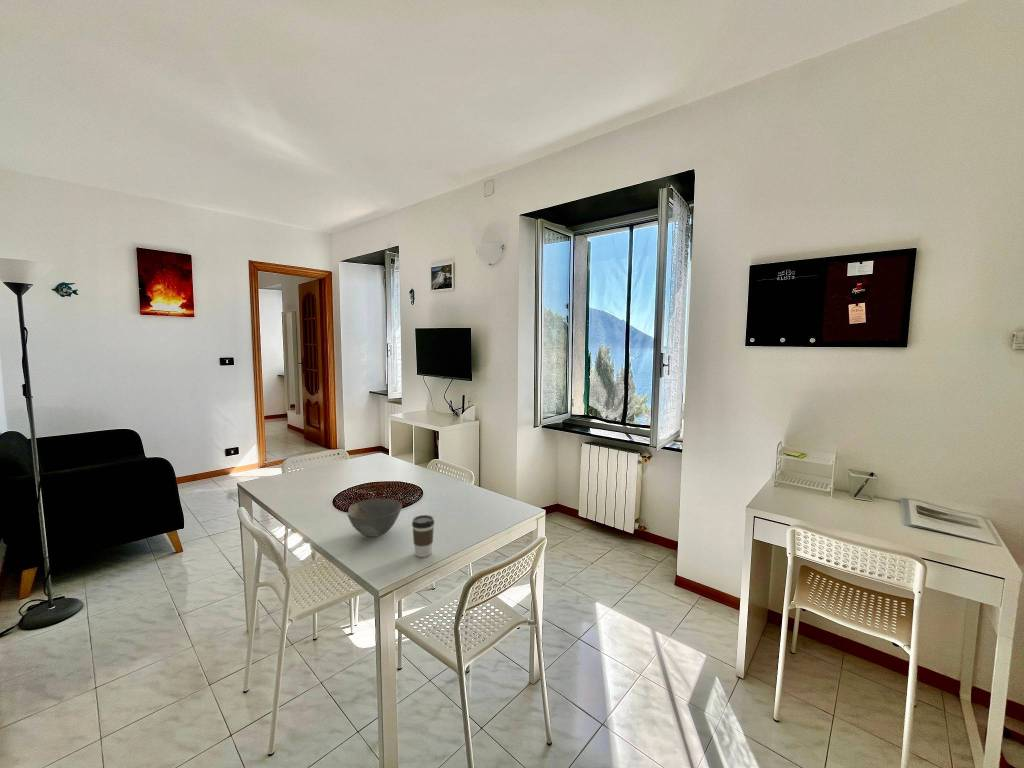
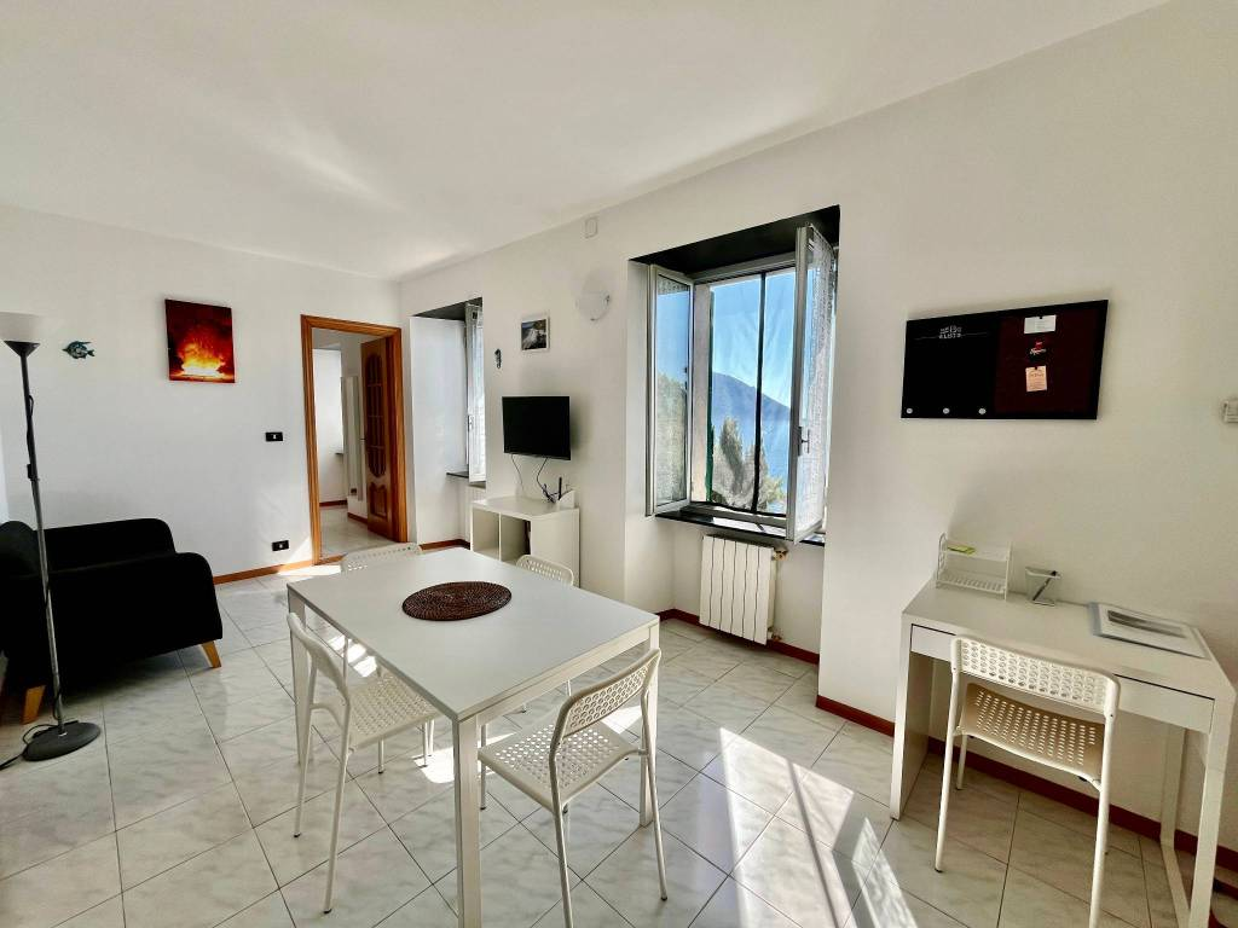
- coffee cup [411,514,435,558]
- bowl [346,498,403,538]
